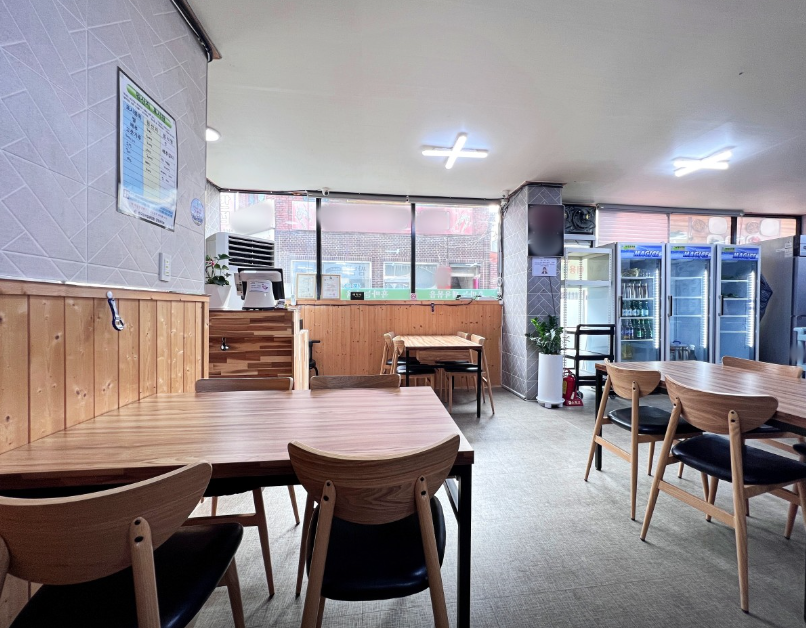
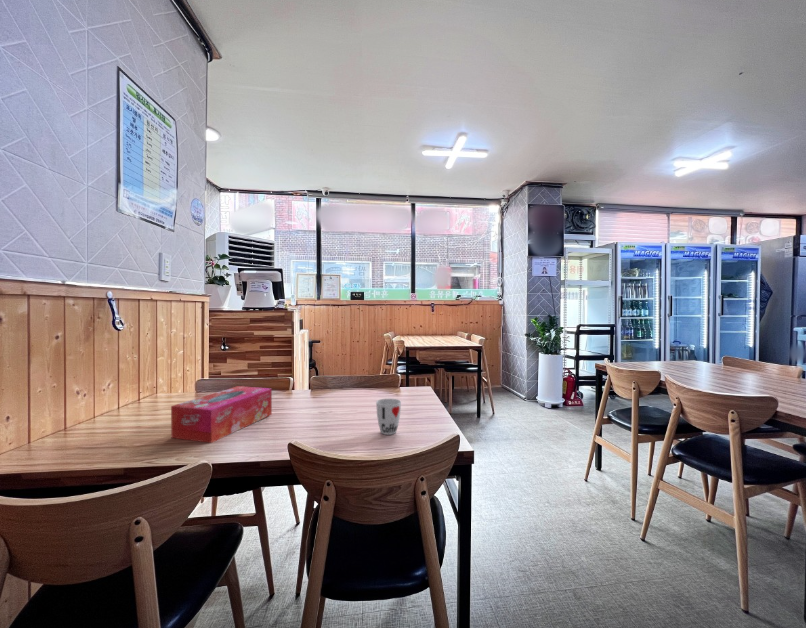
+ cup [375,398,402,436]
+ tissue box [170,385,273,444]
